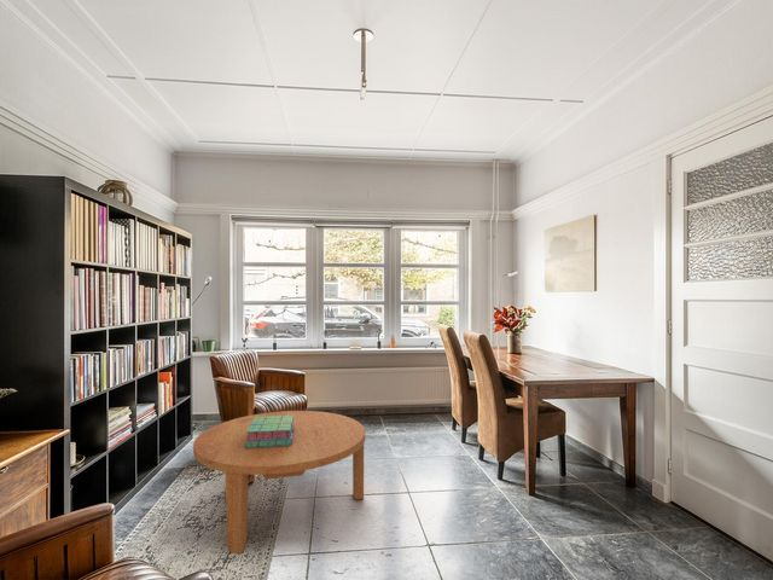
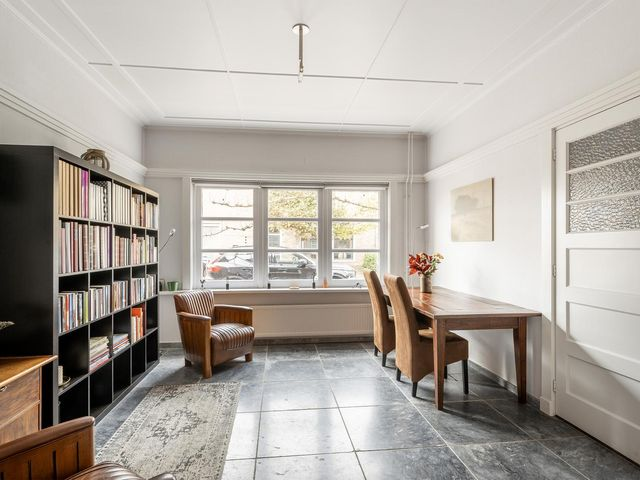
- coffee table [192,410,366,555]
- stack of books [245,416,295,448]
